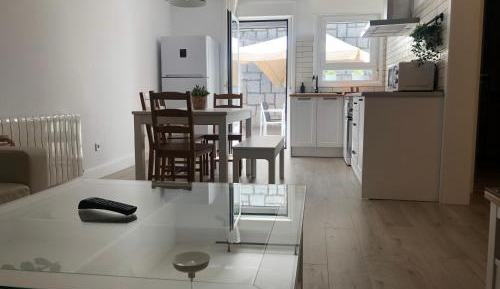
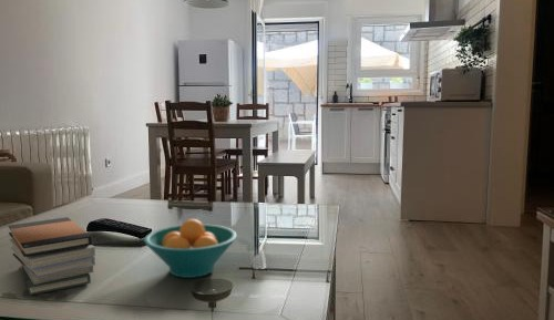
+ fruit bowl [143,218,238,279]
+ book stack [7,216,96,297]
